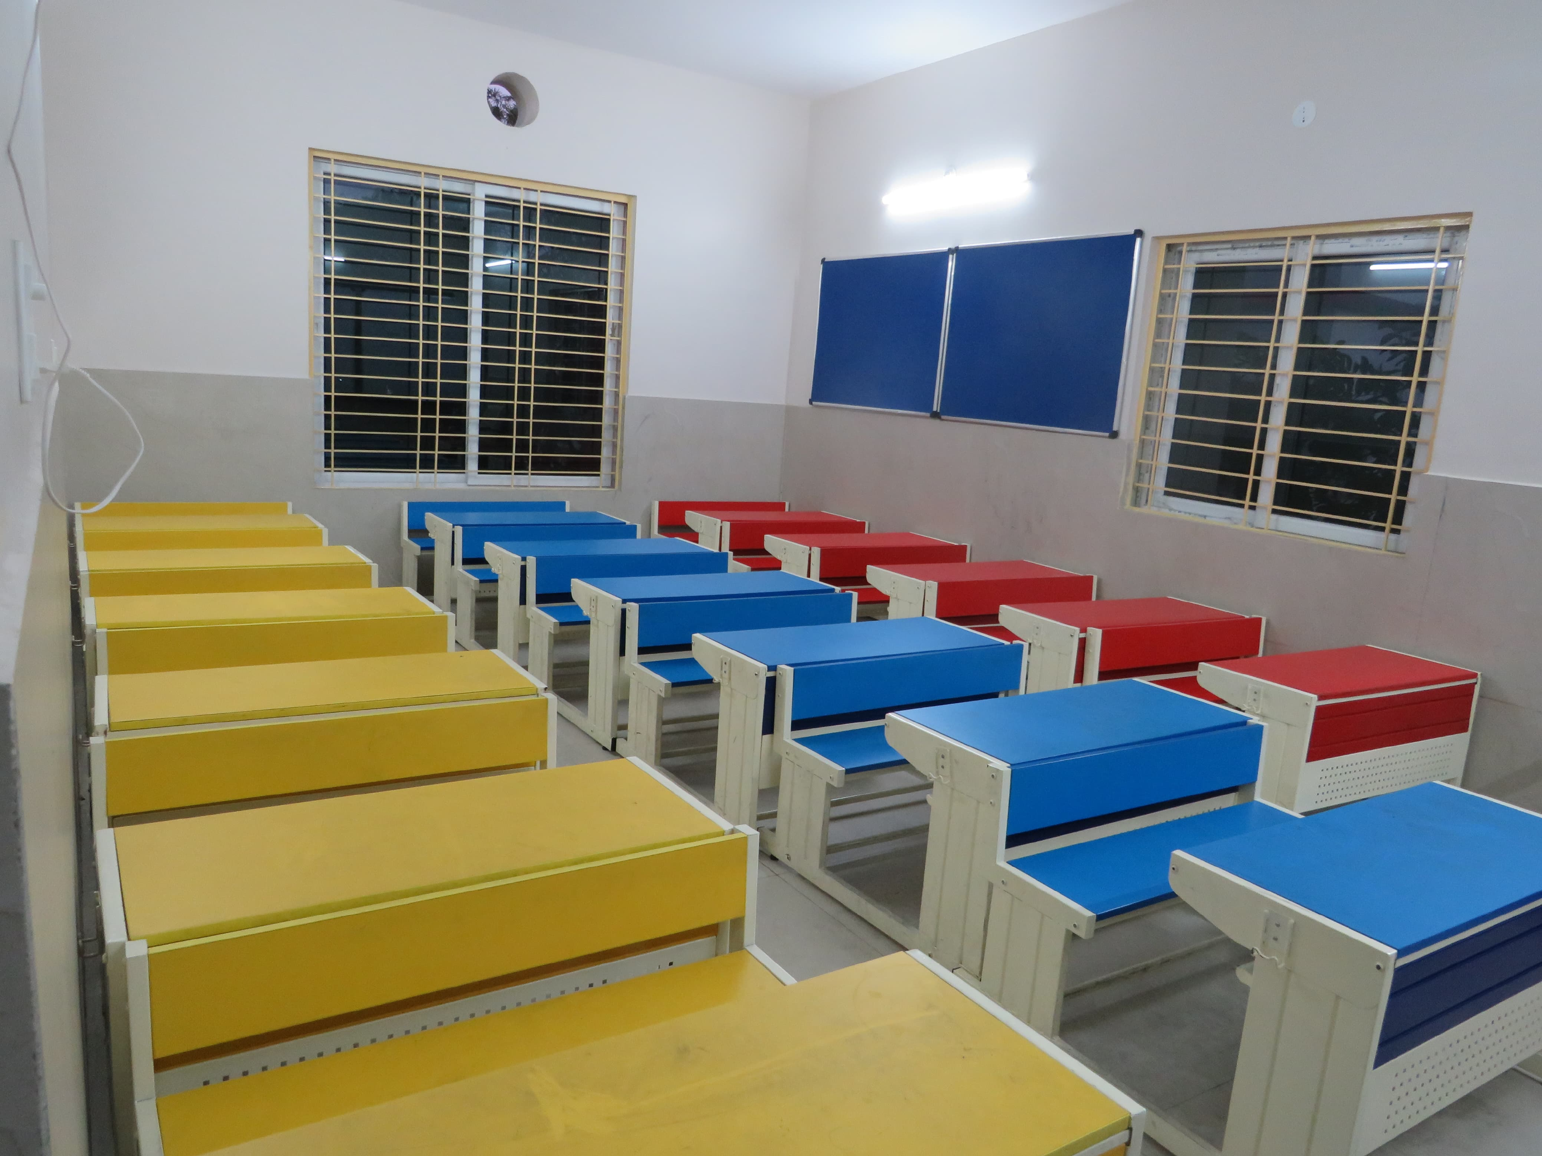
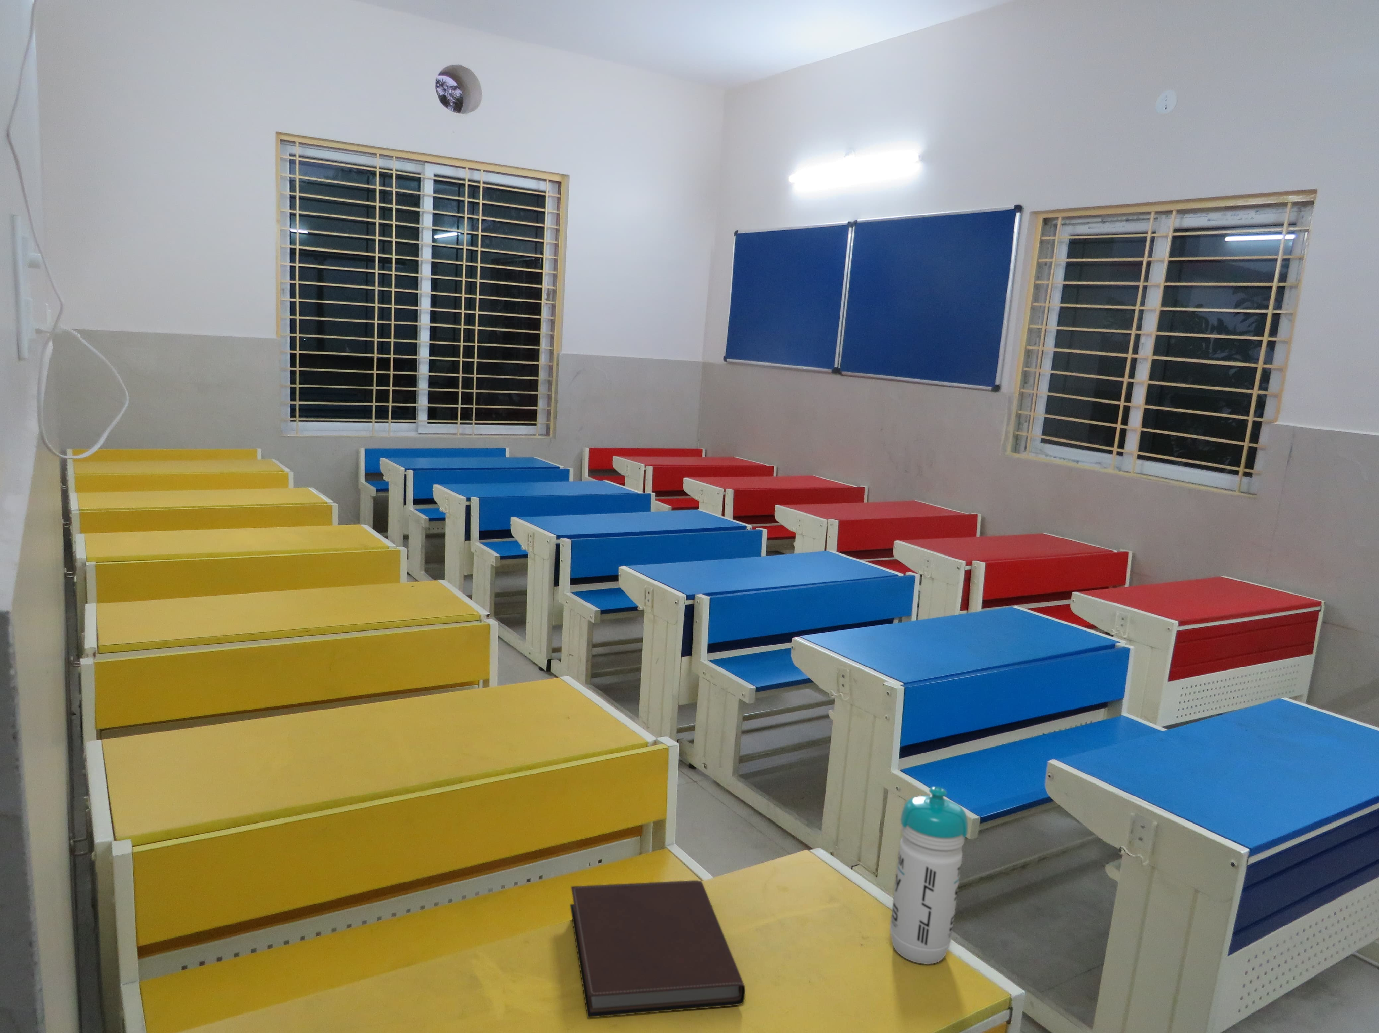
+ notebook [570,880,746,1018]
+ water bottle [889,787,969,965]
